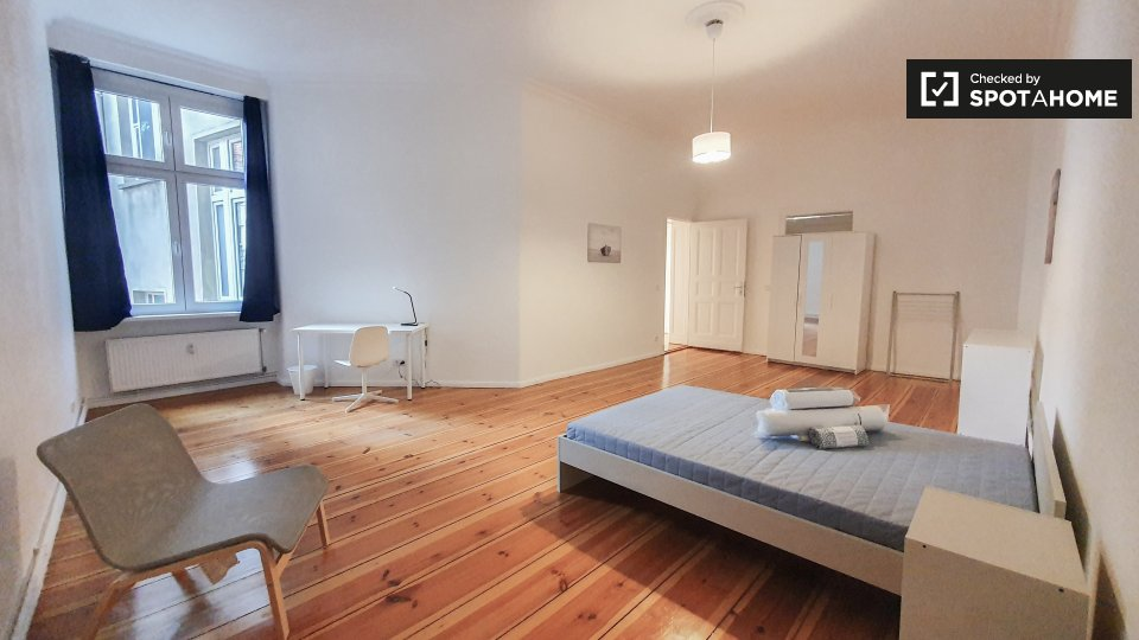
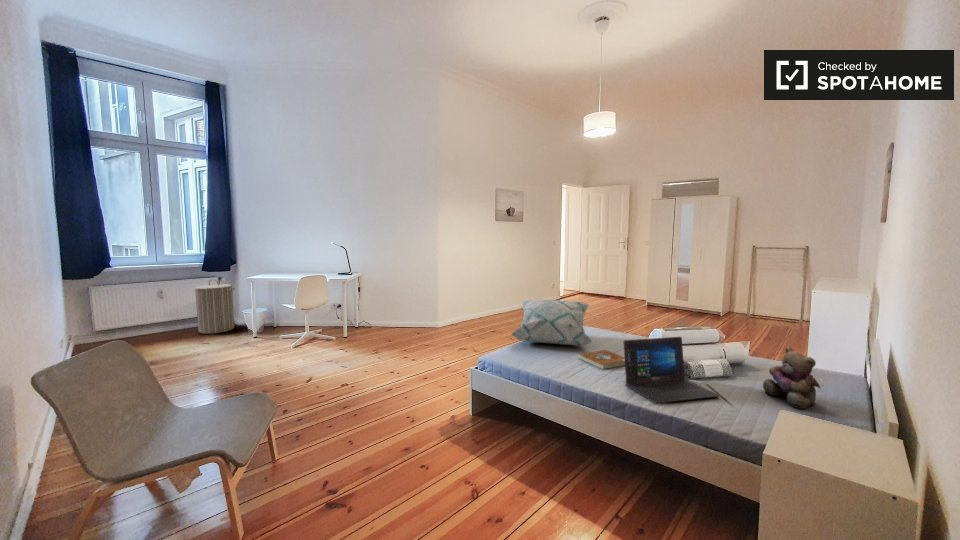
+ laundry hamper [193,278,235,335]
+ decorative pillow [510,298,594,346]
+ book [578,349,625,370]
+ laptop [623,336,720,404]
+ teddy bear [762,346,822,410]
